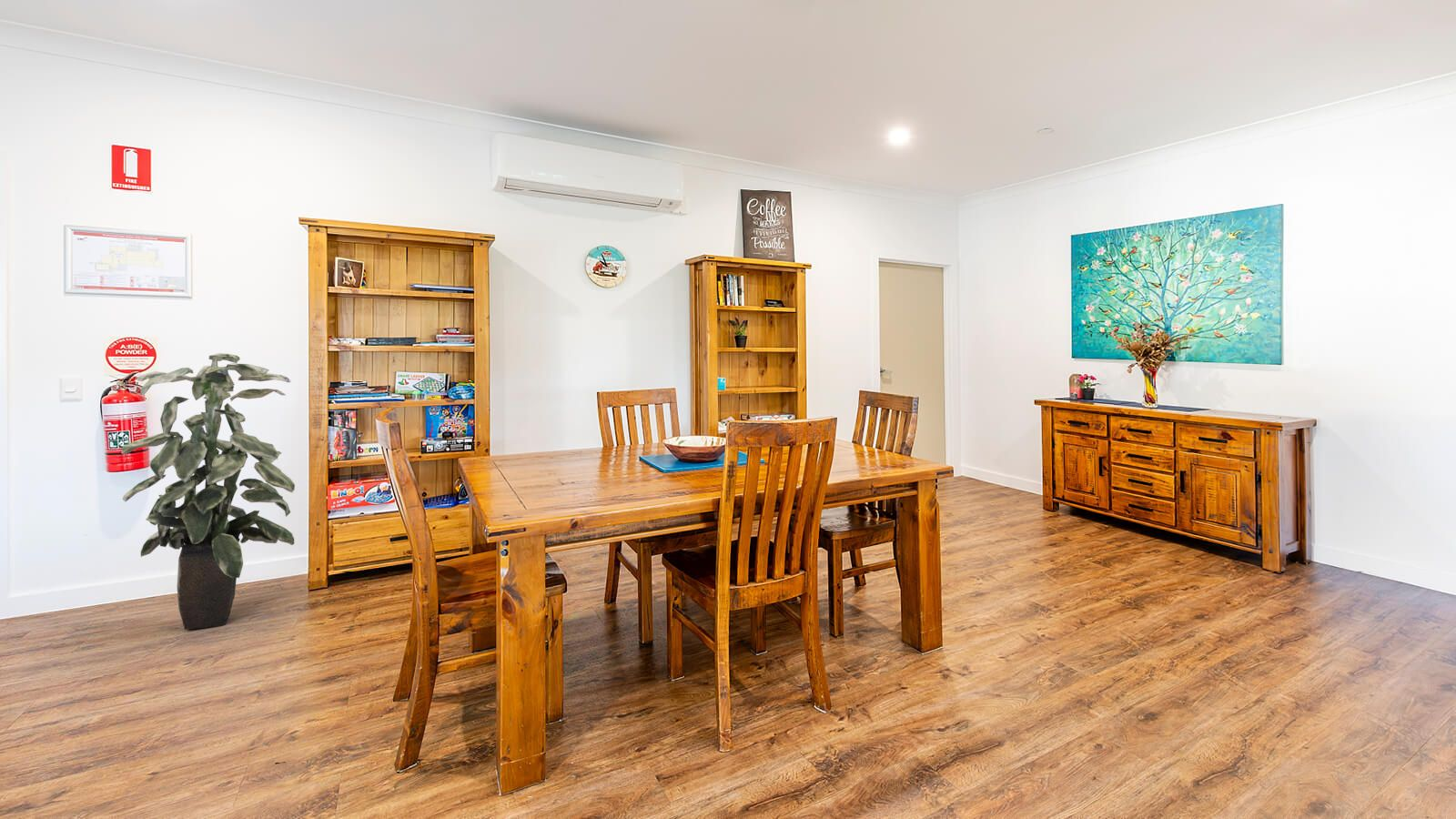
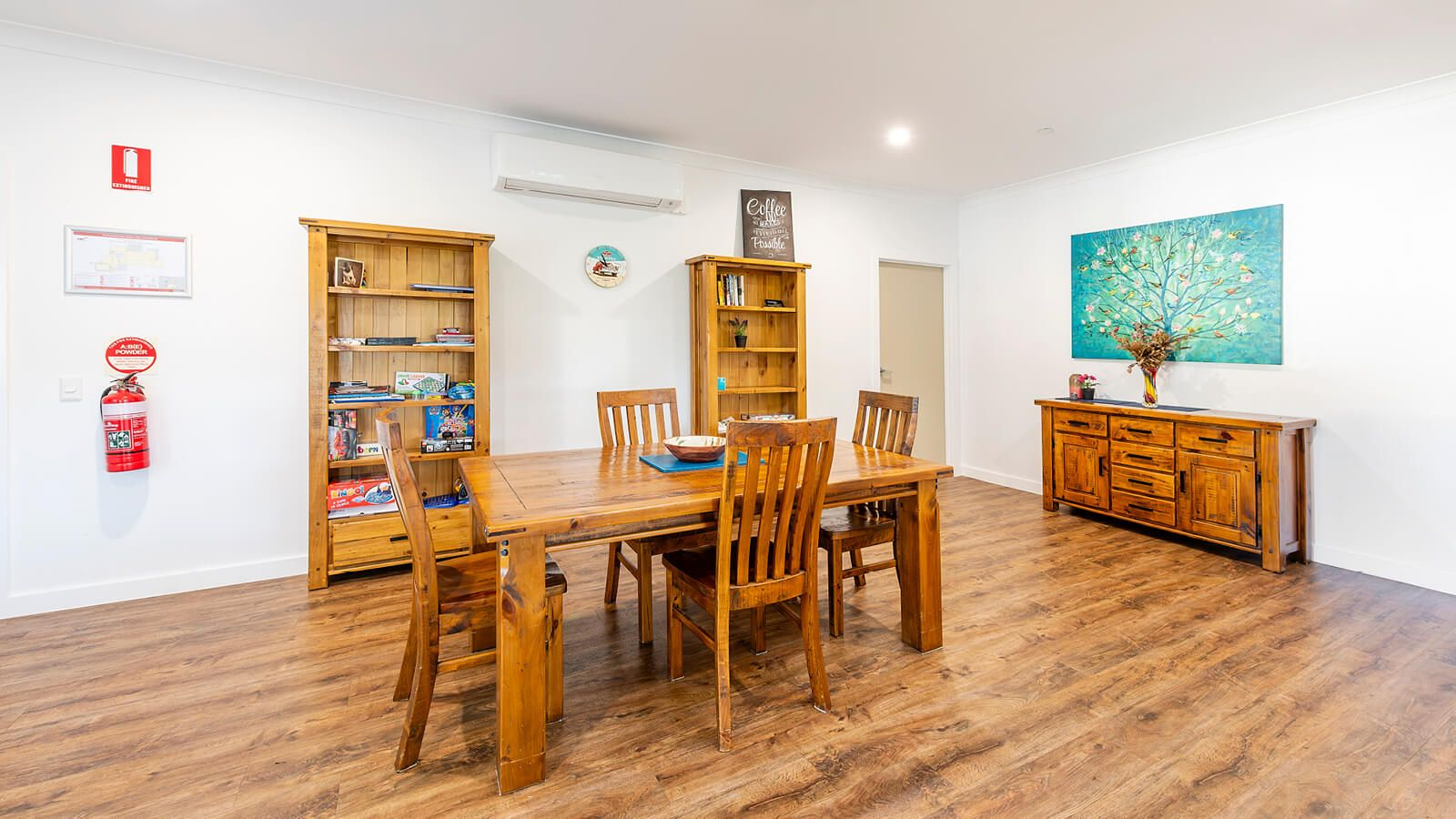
- indoor plant [120,352,296,631]
